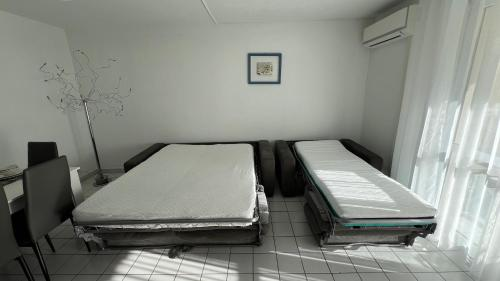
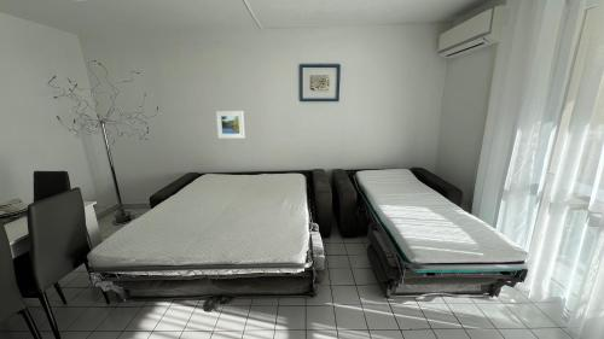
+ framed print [215,110,245,140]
